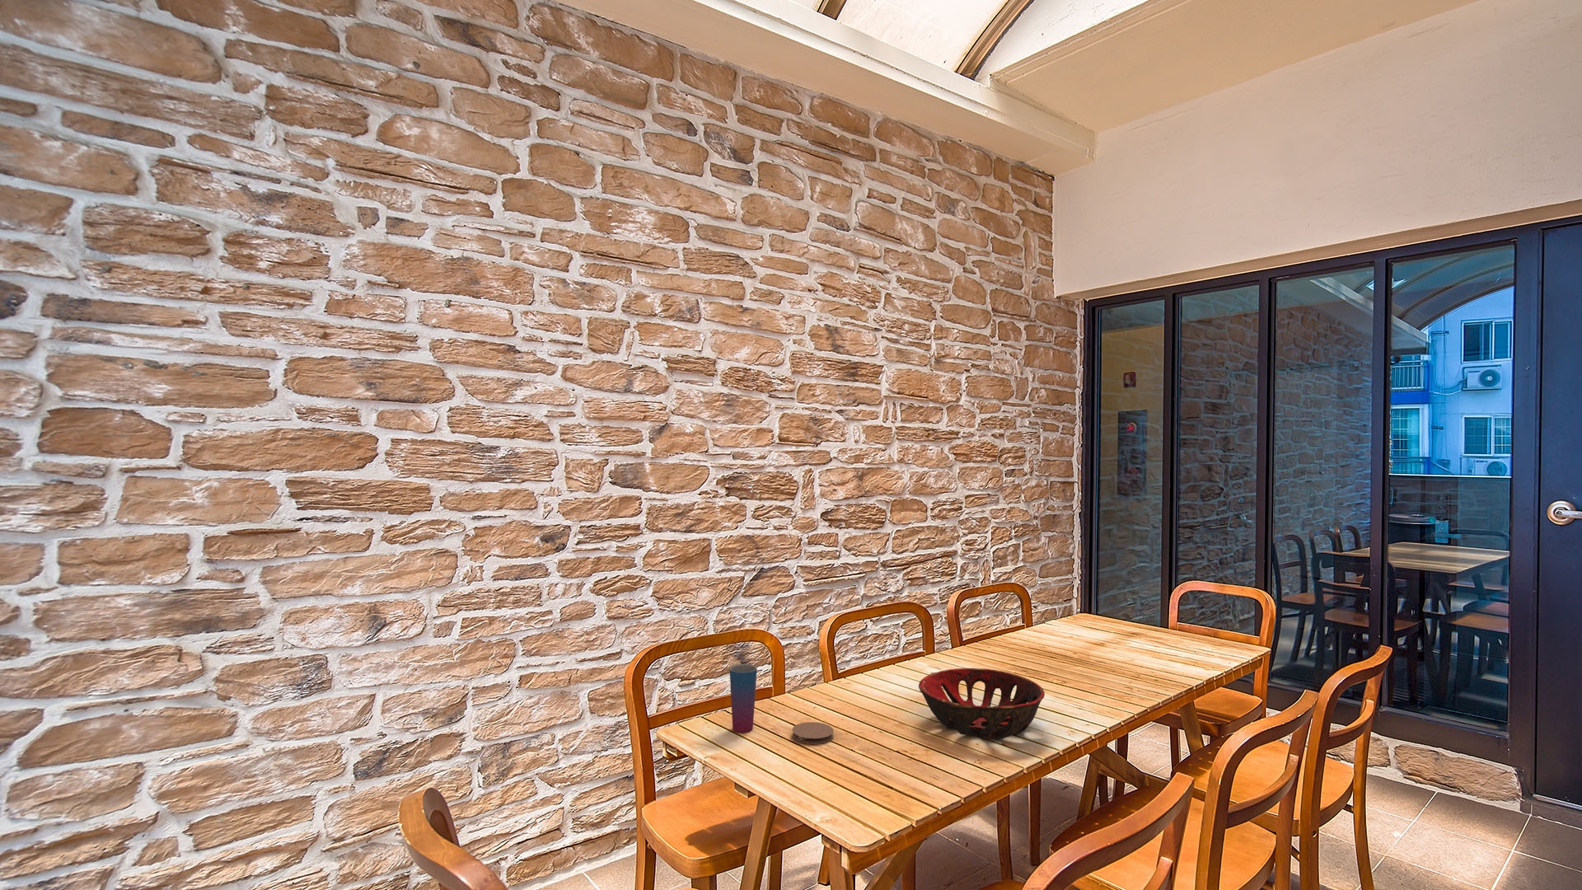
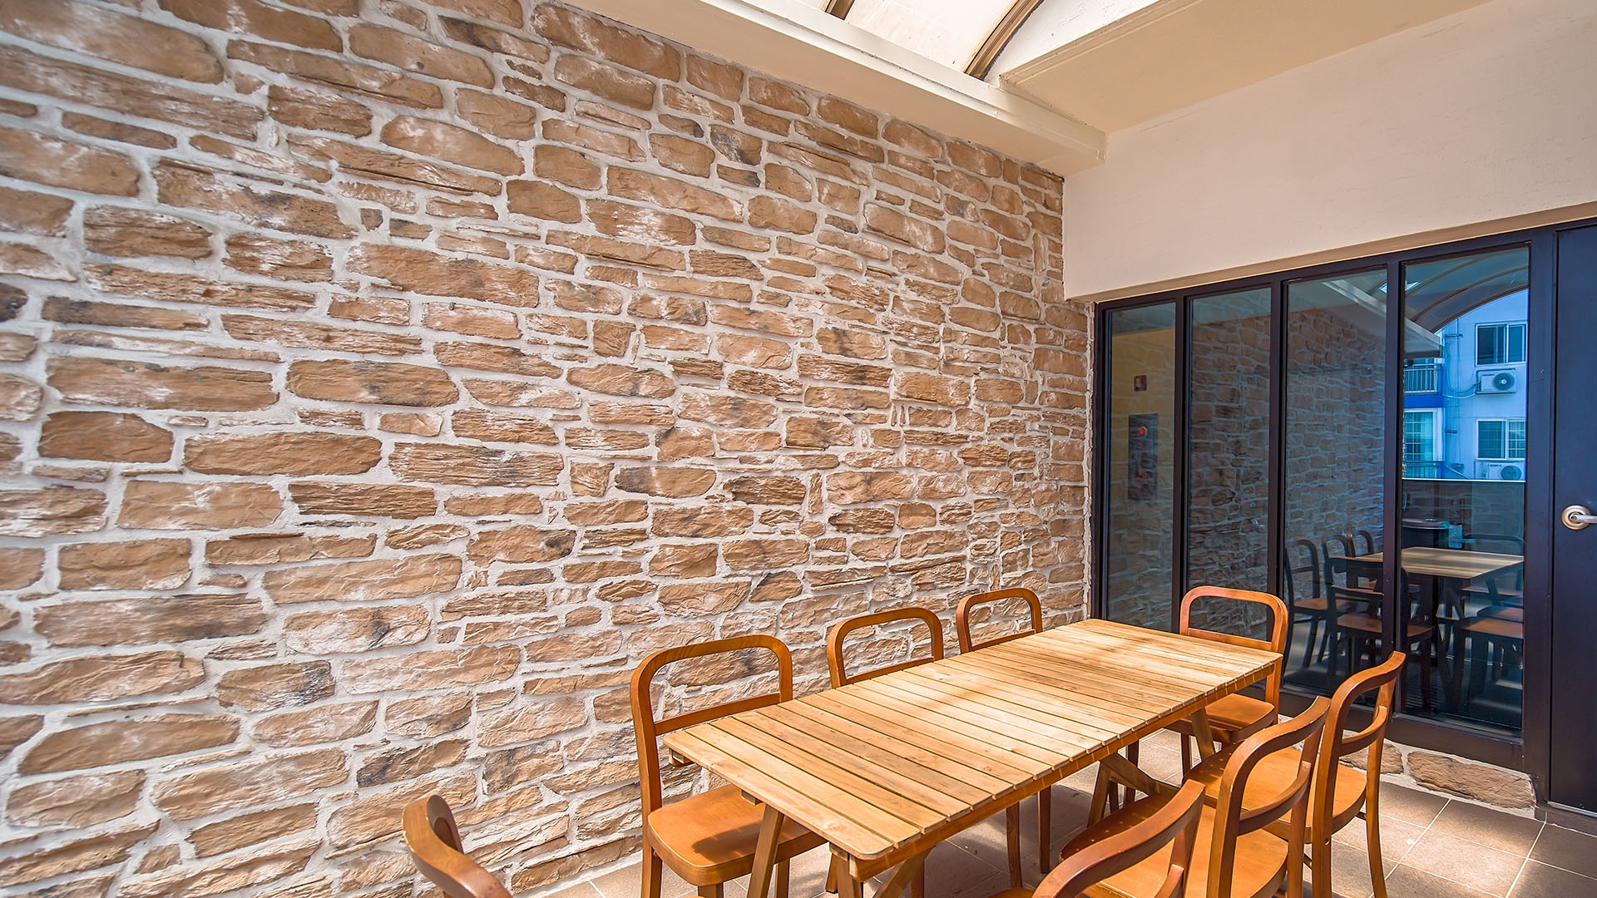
- cup [729,663,758,734]
- coaster [791,722,834,745]
- decorative bowl [918,667,1045,740]
